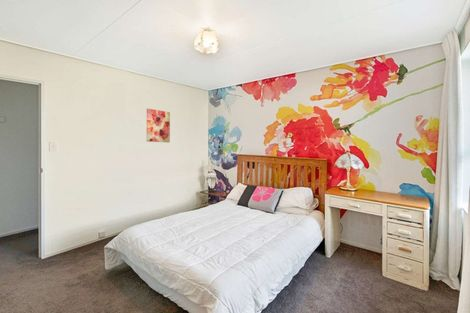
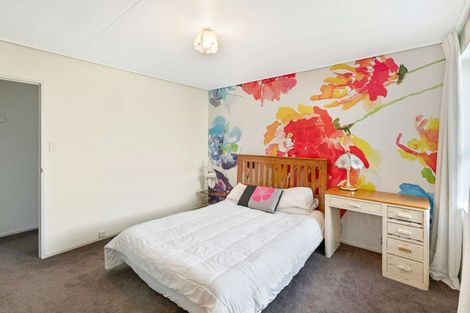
- wall art [146,108,171,143]
